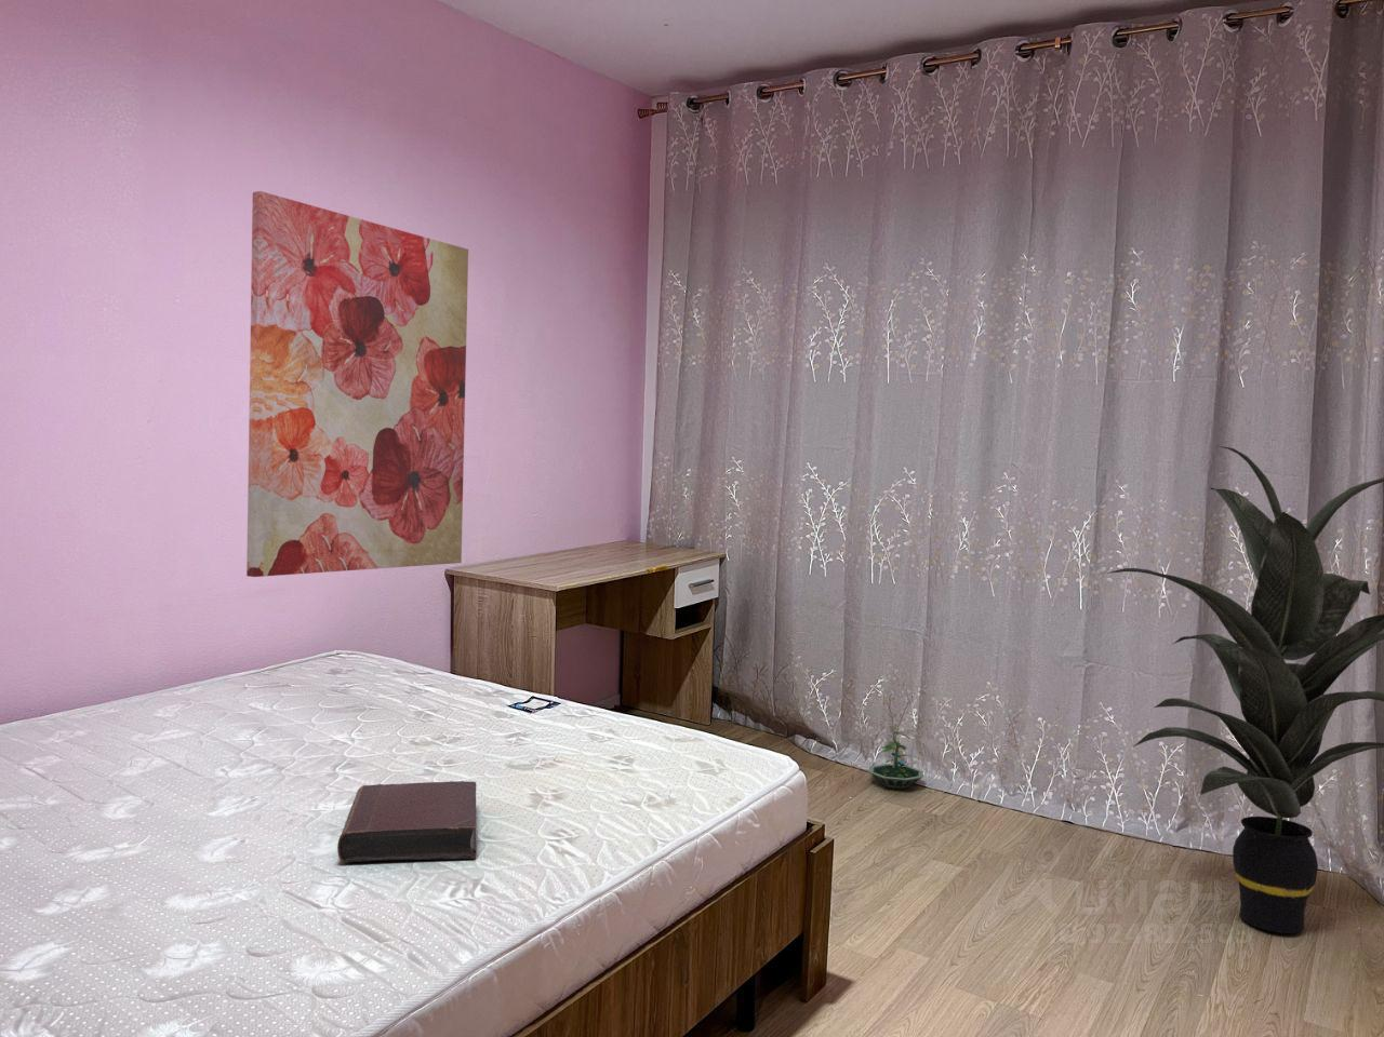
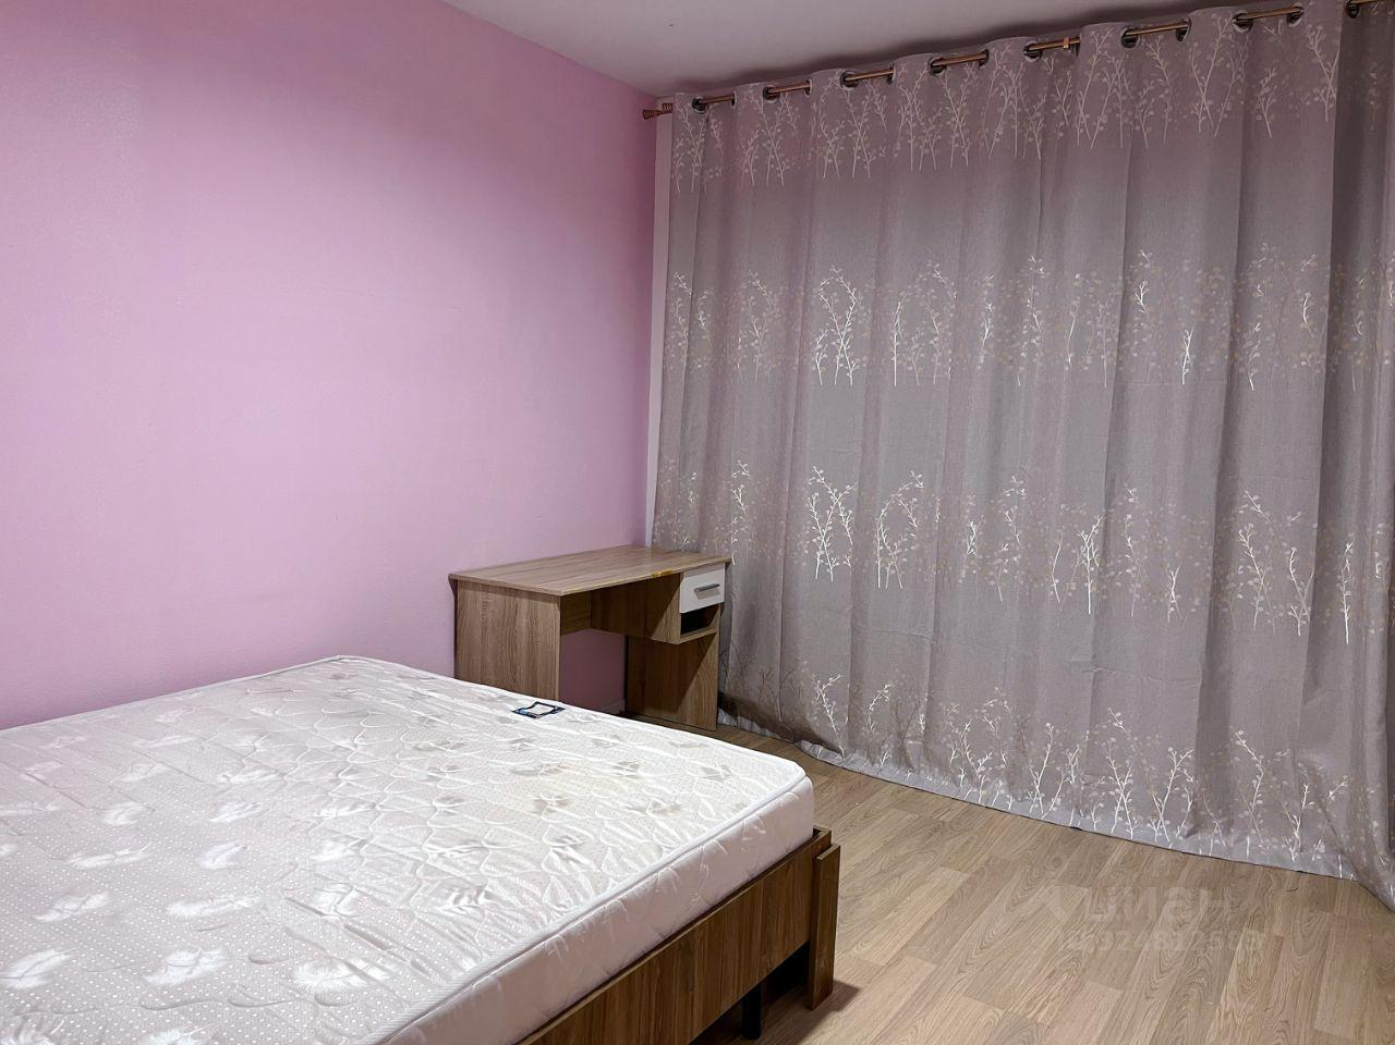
- indoor plant [1105,446,1384,935]
- wall art [245,191,470,578]
- terrarium [867,730,924,790]
- book [337,780,478,864]
